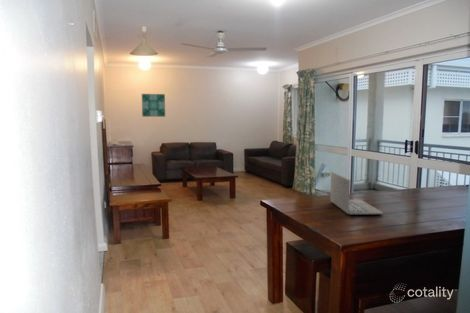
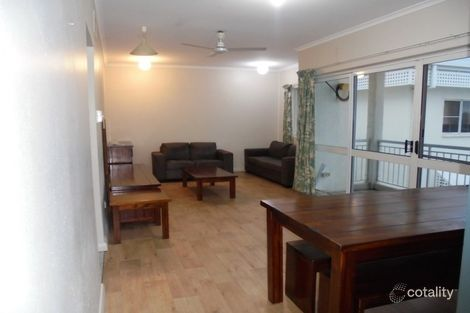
- laptop [329,170,384,215]
- wall art [141,93,166,118]
